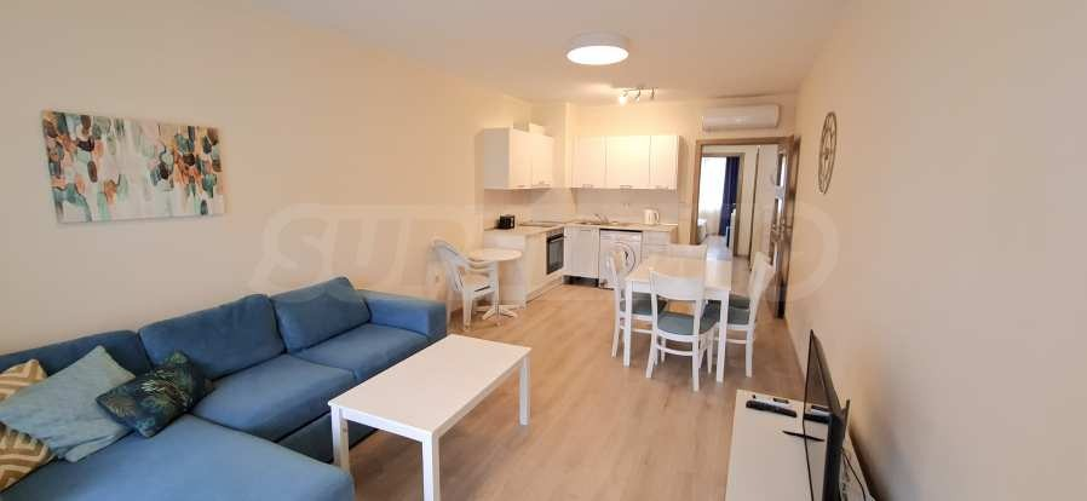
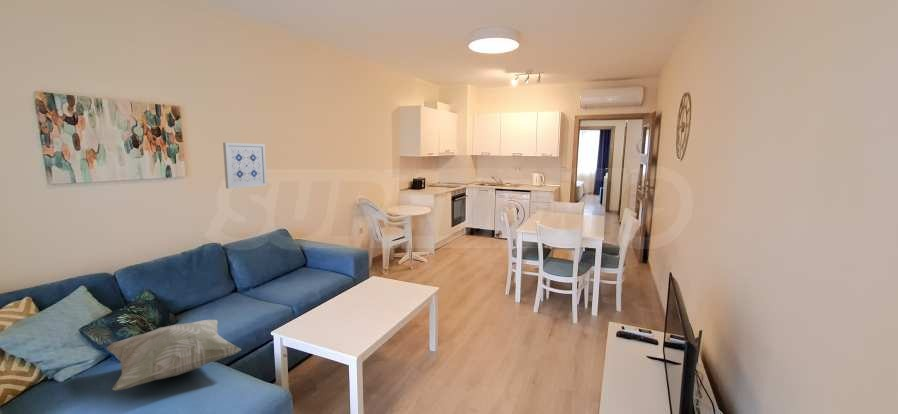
+ wall art [222,142,268,190]
+ decorative pillow [105,319,242,392]
